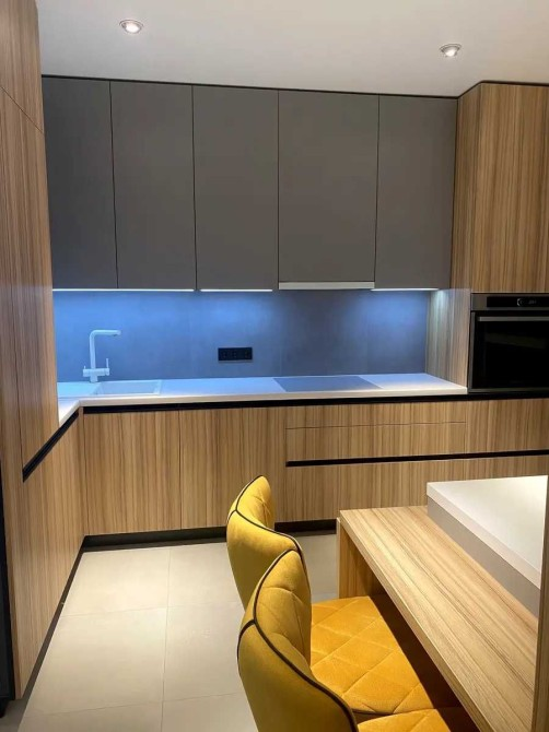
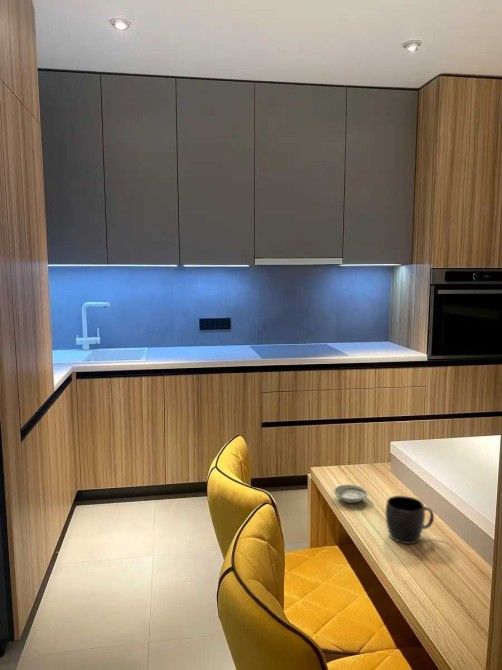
+ mug [384,495,435,545]
+ saucer [333,483,369,504]
